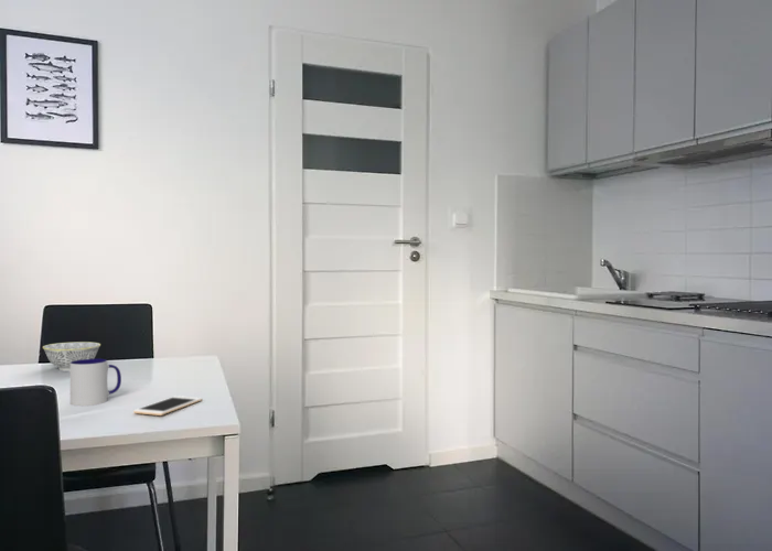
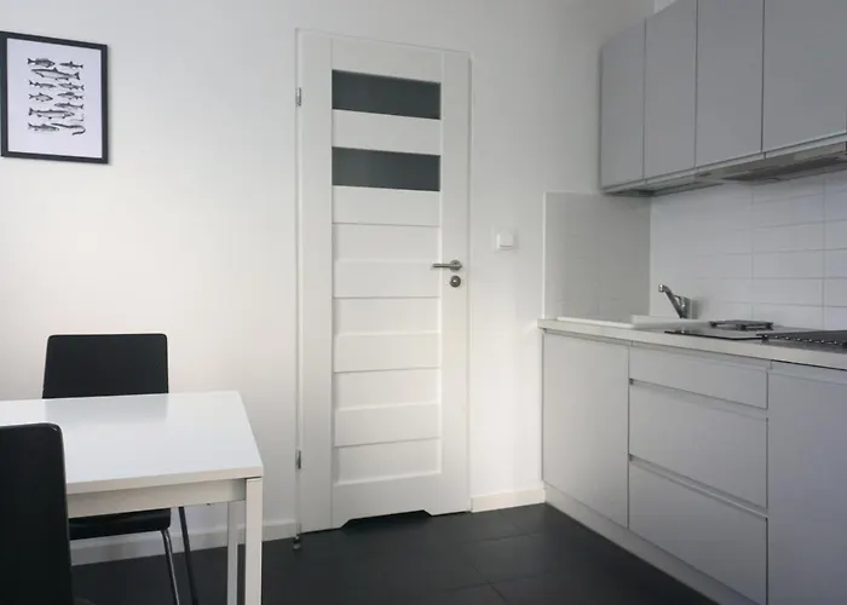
- bowl [42,341,101,371]
- cell phone [132,395,203,417]
- mug [69,358,122,407]
